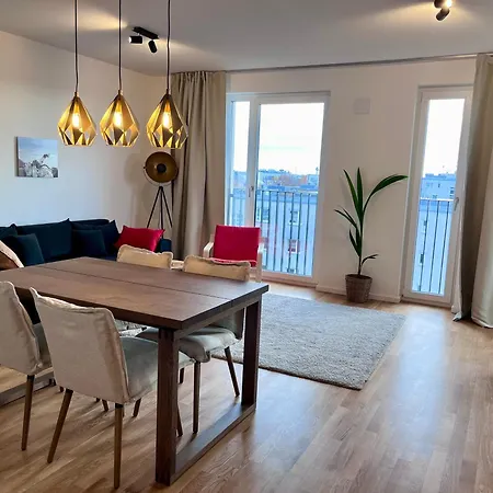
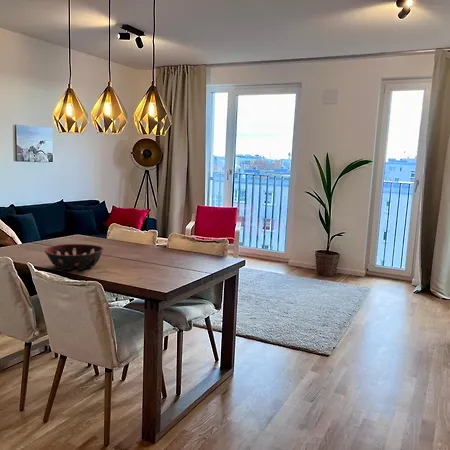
+ decorative bowl [44,243,105,271]
